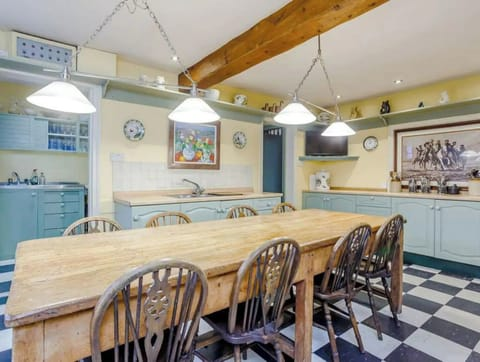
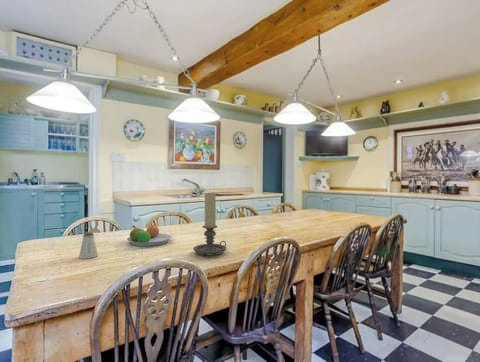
+ saltshaker [78,232,99,260]
+ fruit bowl [126,224,173,247]
+ candle holder [193,191,227,256]
